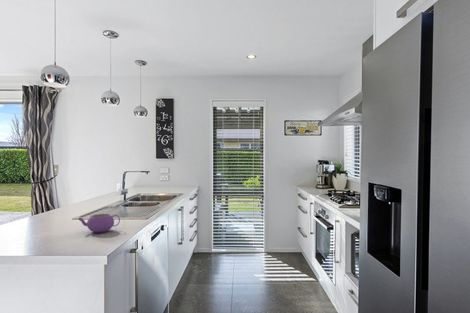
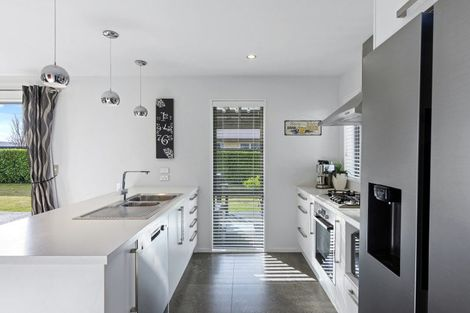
- teapot [77,213,121,234]
